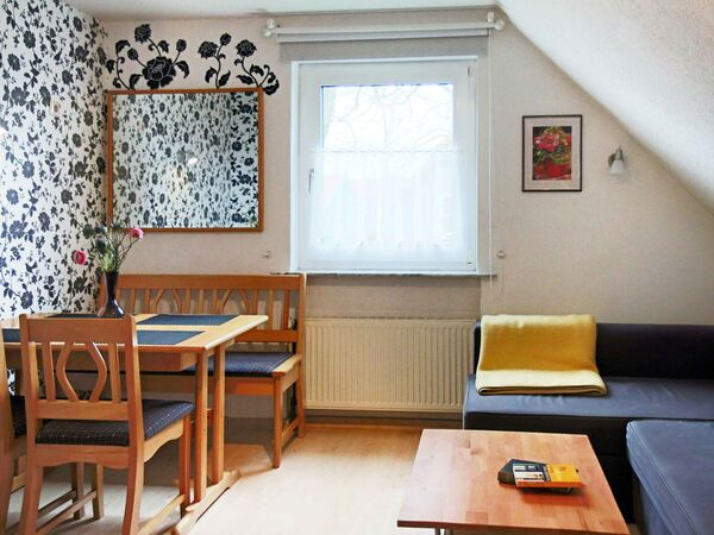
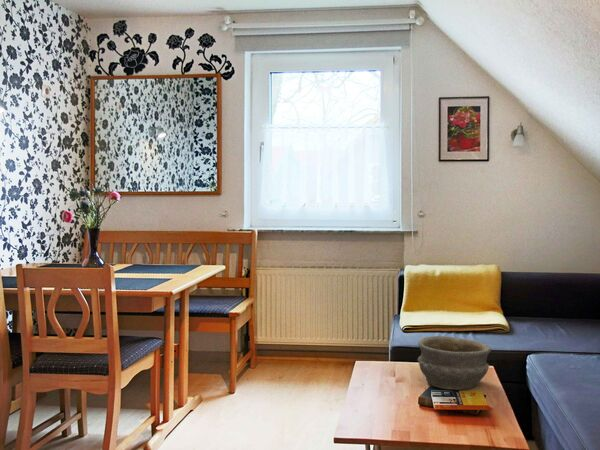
+ bowl [417,335,492,391]
